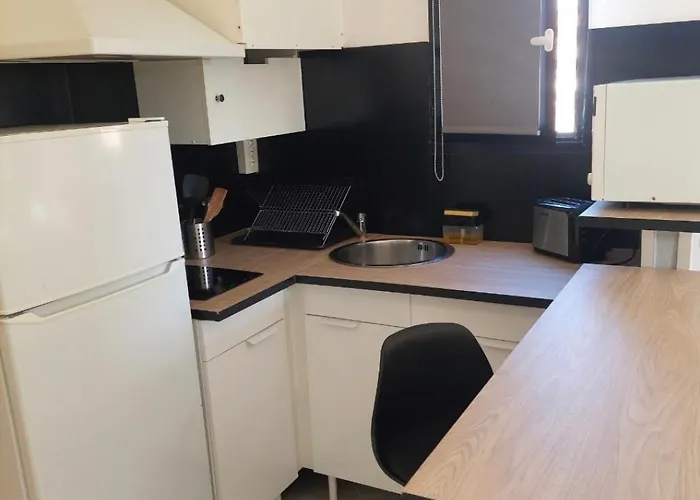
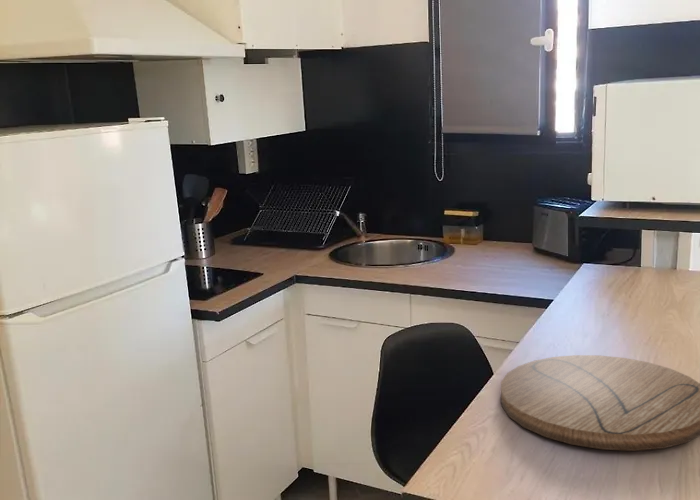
+ cutting board [500,354,700,452]
